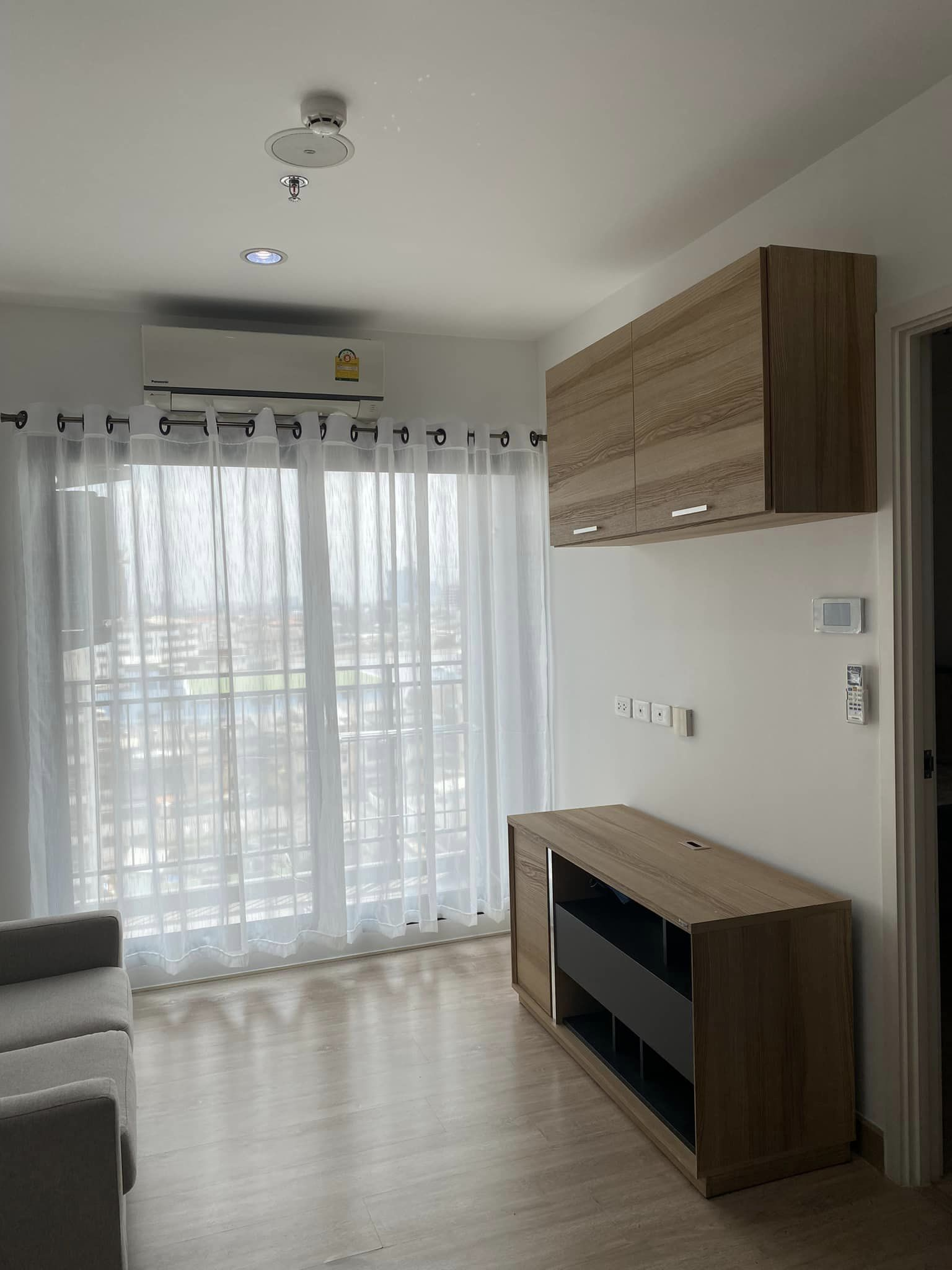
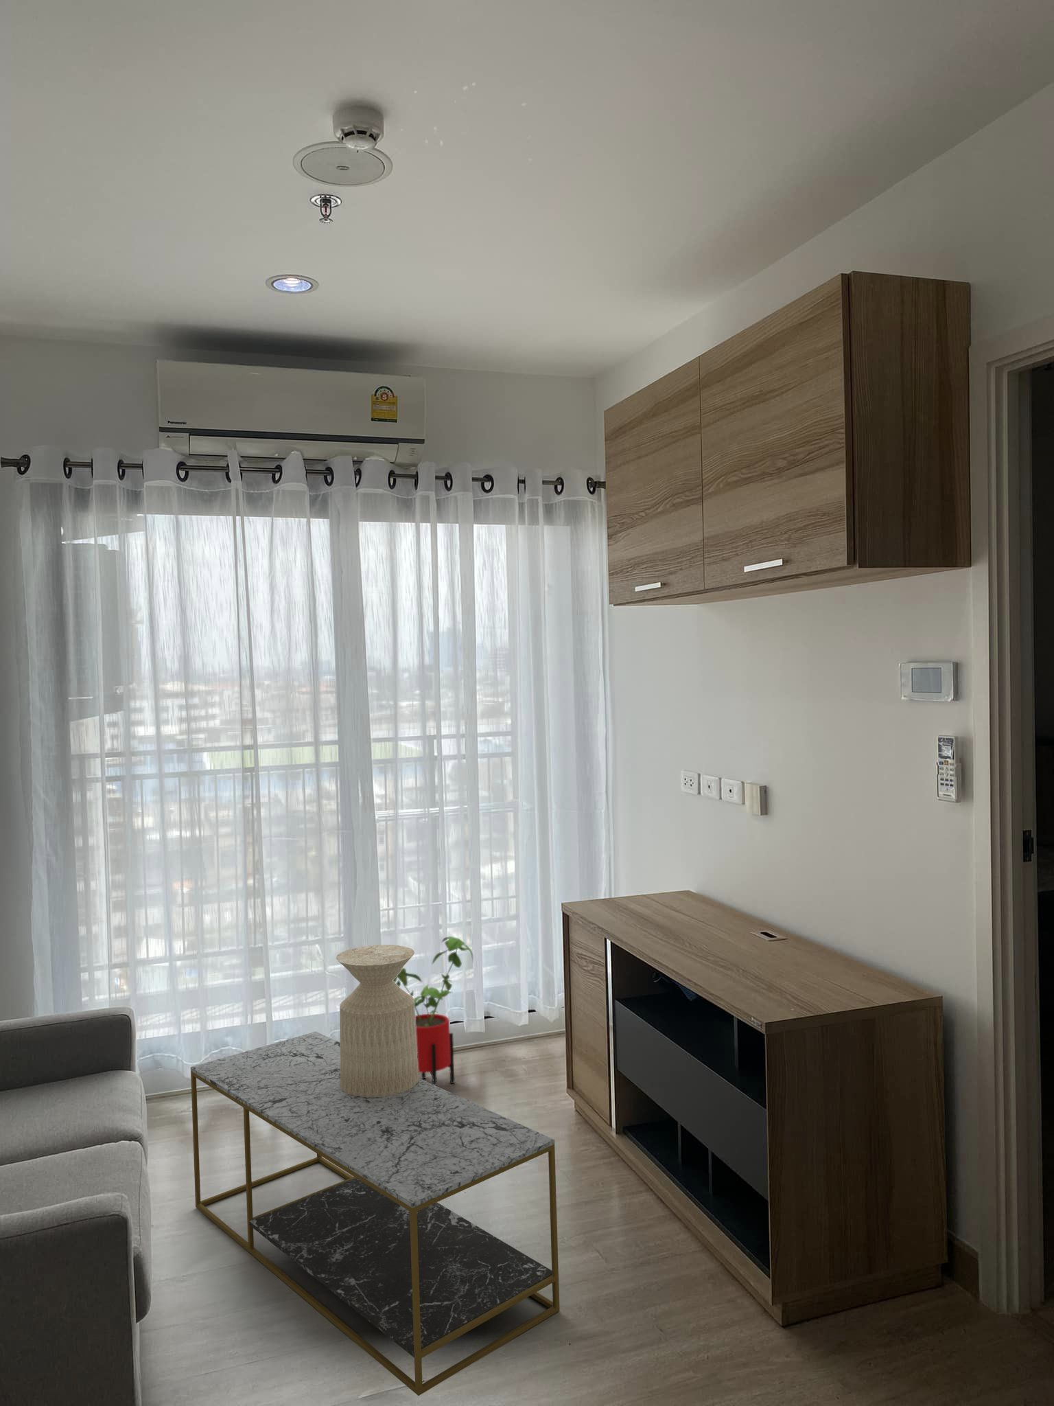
+ house plant [393,935,474,1086]
+ coffee table [190,1031,560,1396]
+ side table [335,944,420,1097]
